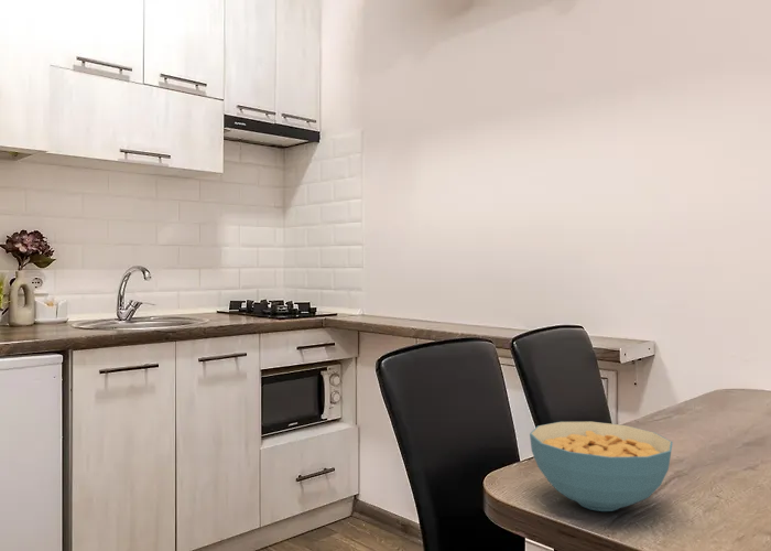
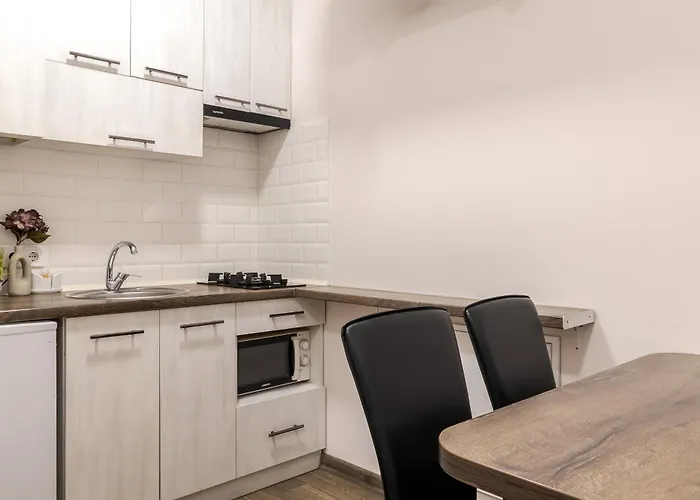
- cereal bowl [529,421,674,512]
